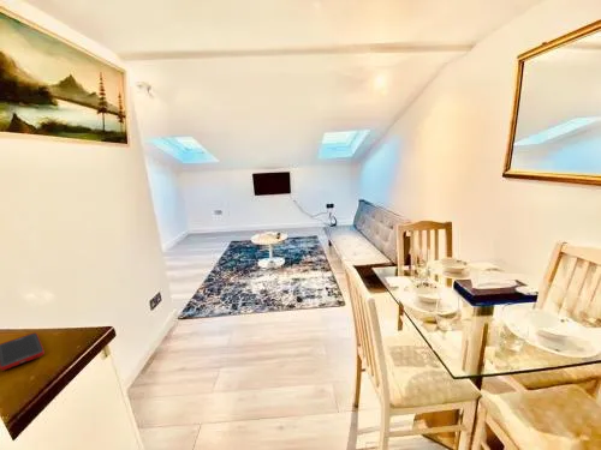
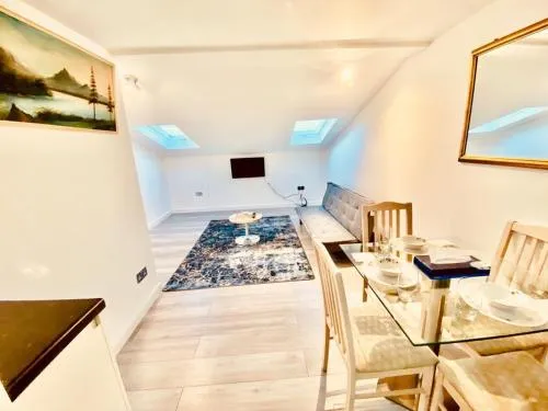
- cell phone [0,331,46,371]
